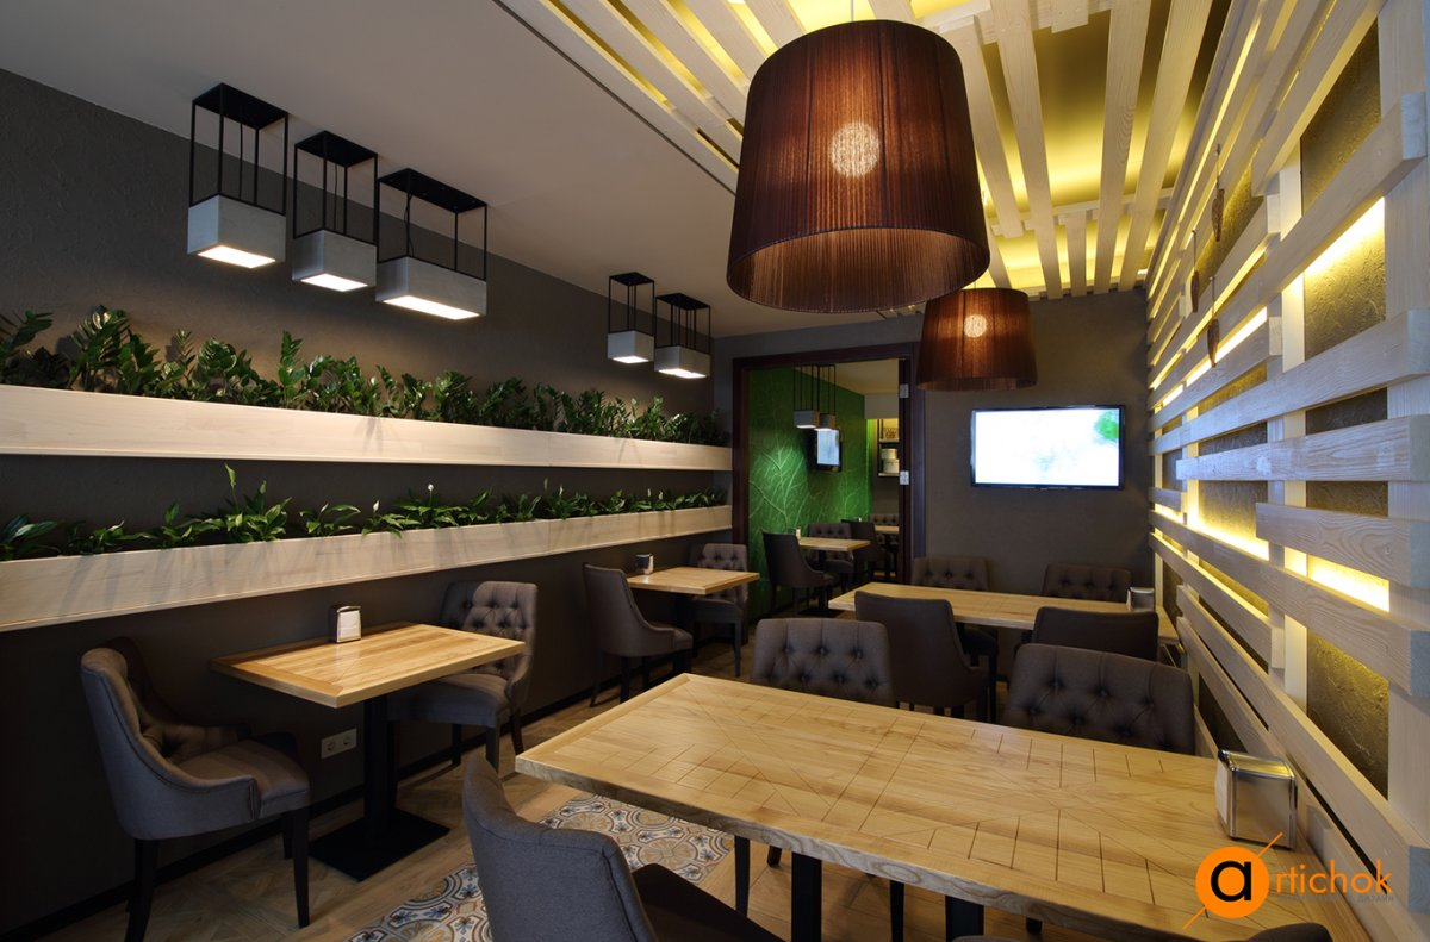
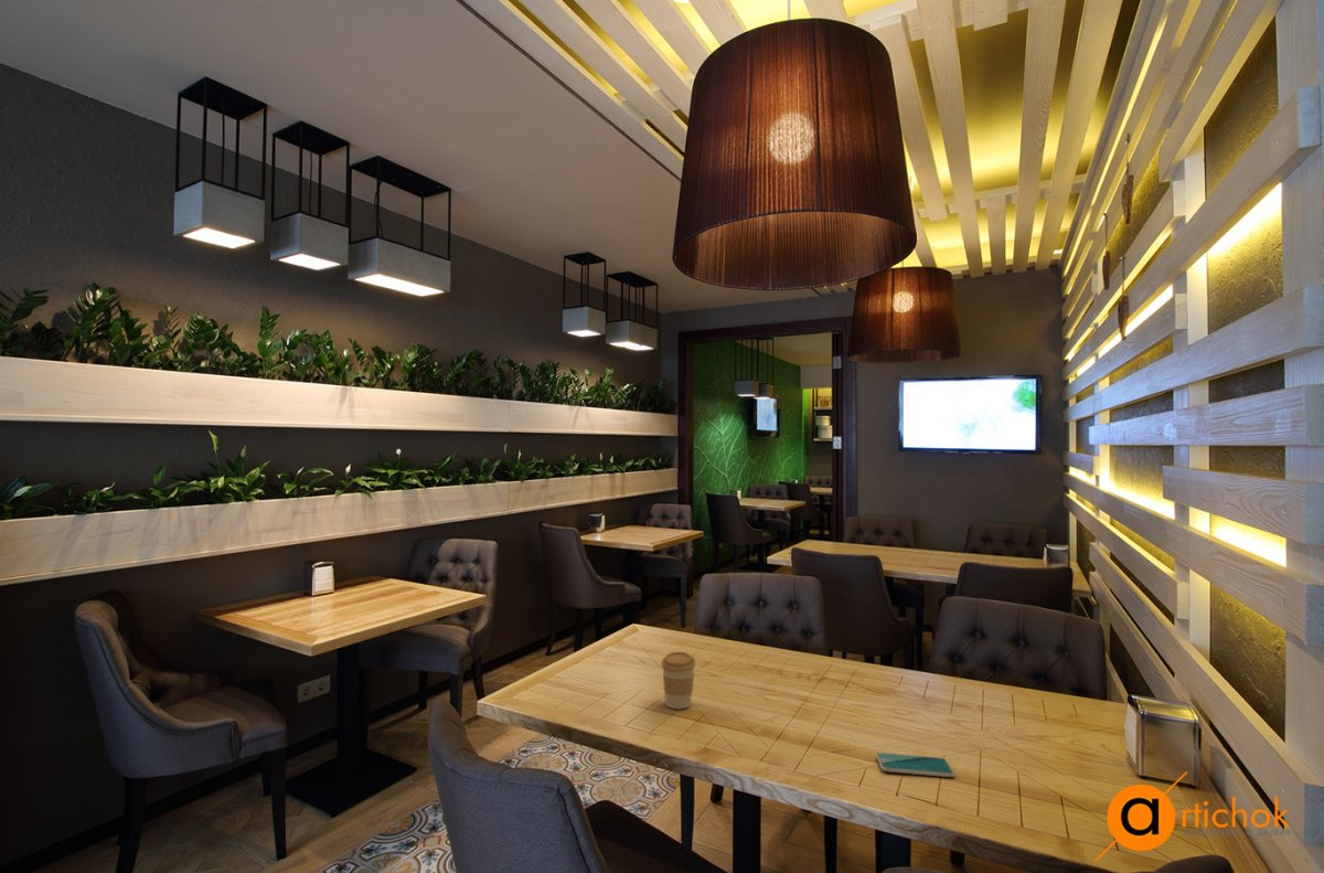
+ smartphone [875,752,955,778]
+ coffee cup [660,651,696,710]
